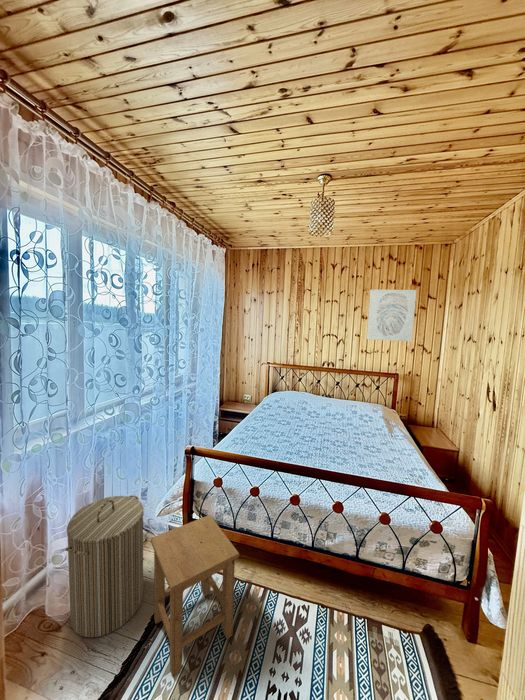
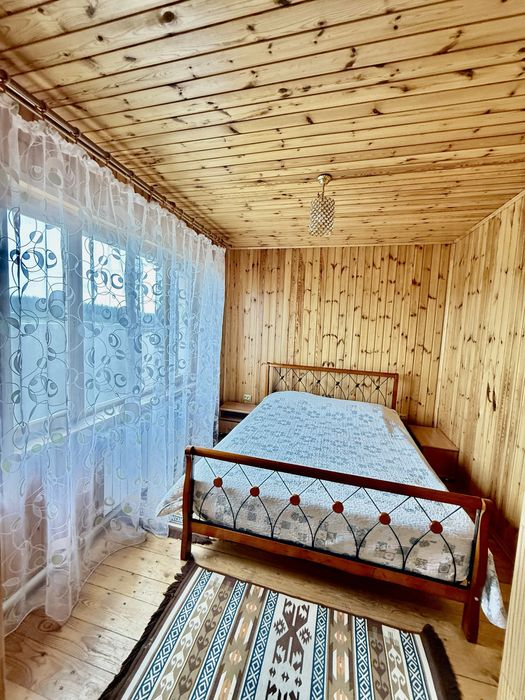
- wall art [366,289,417,342]
- laundry hamper [64,494,145,638]
- stool [149,514,240,678]
